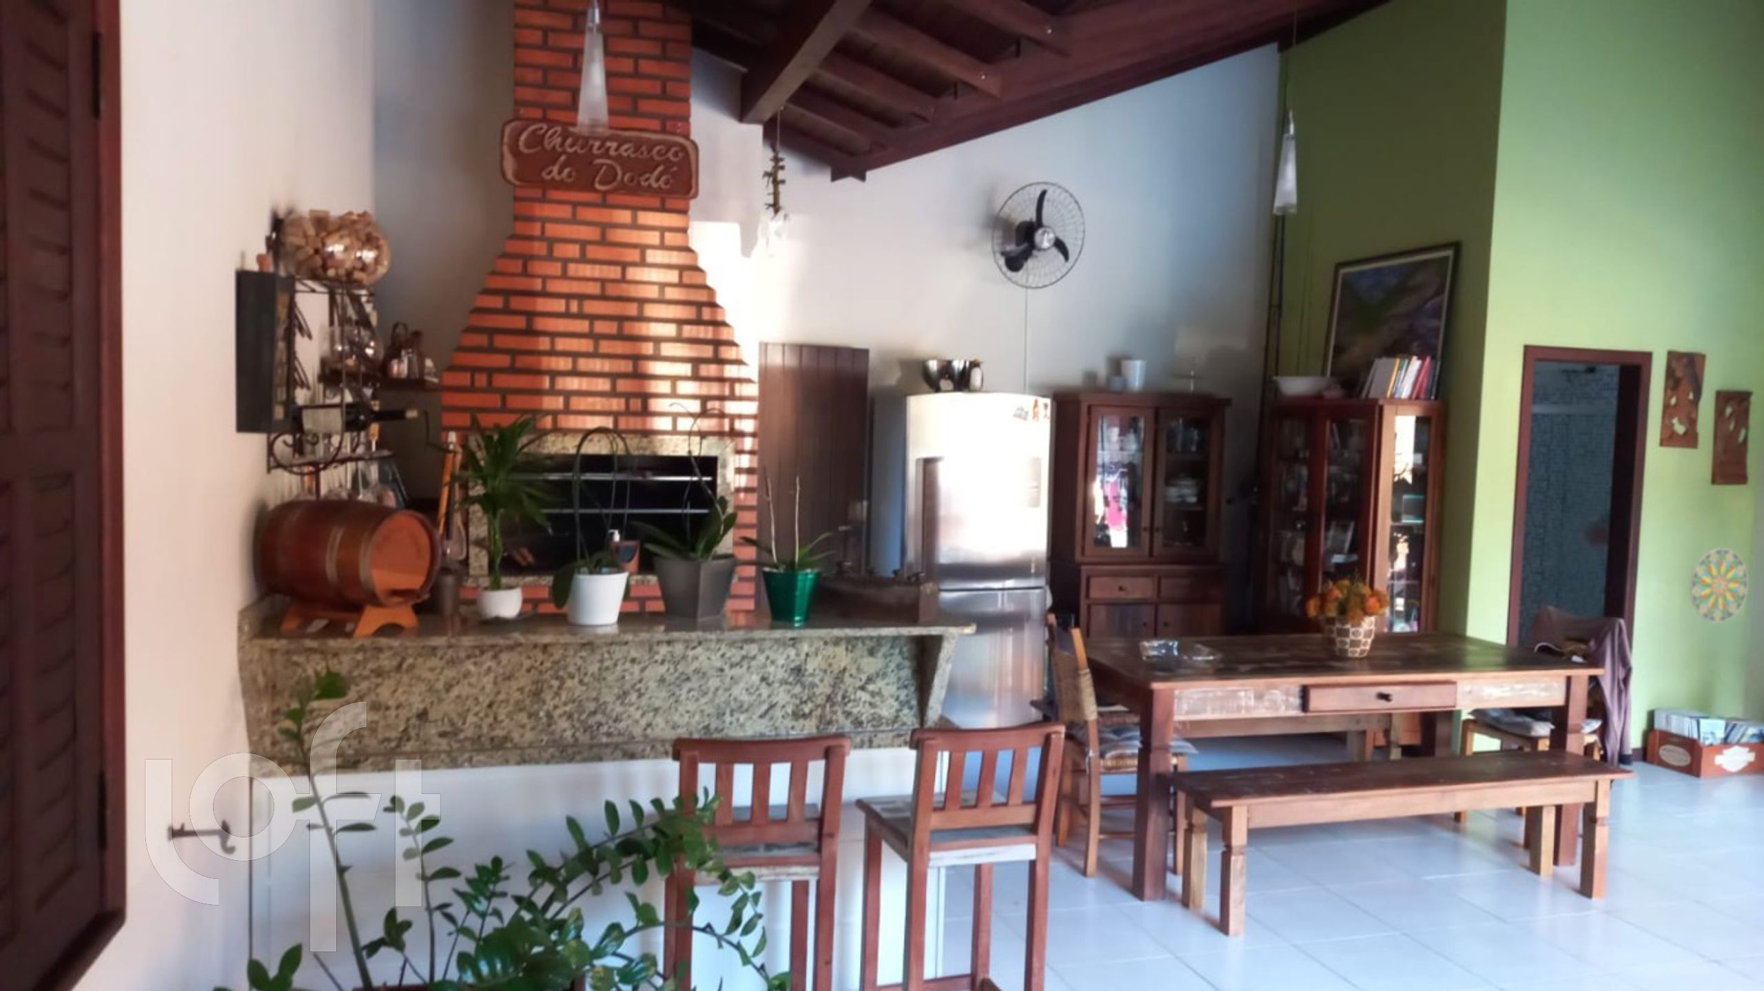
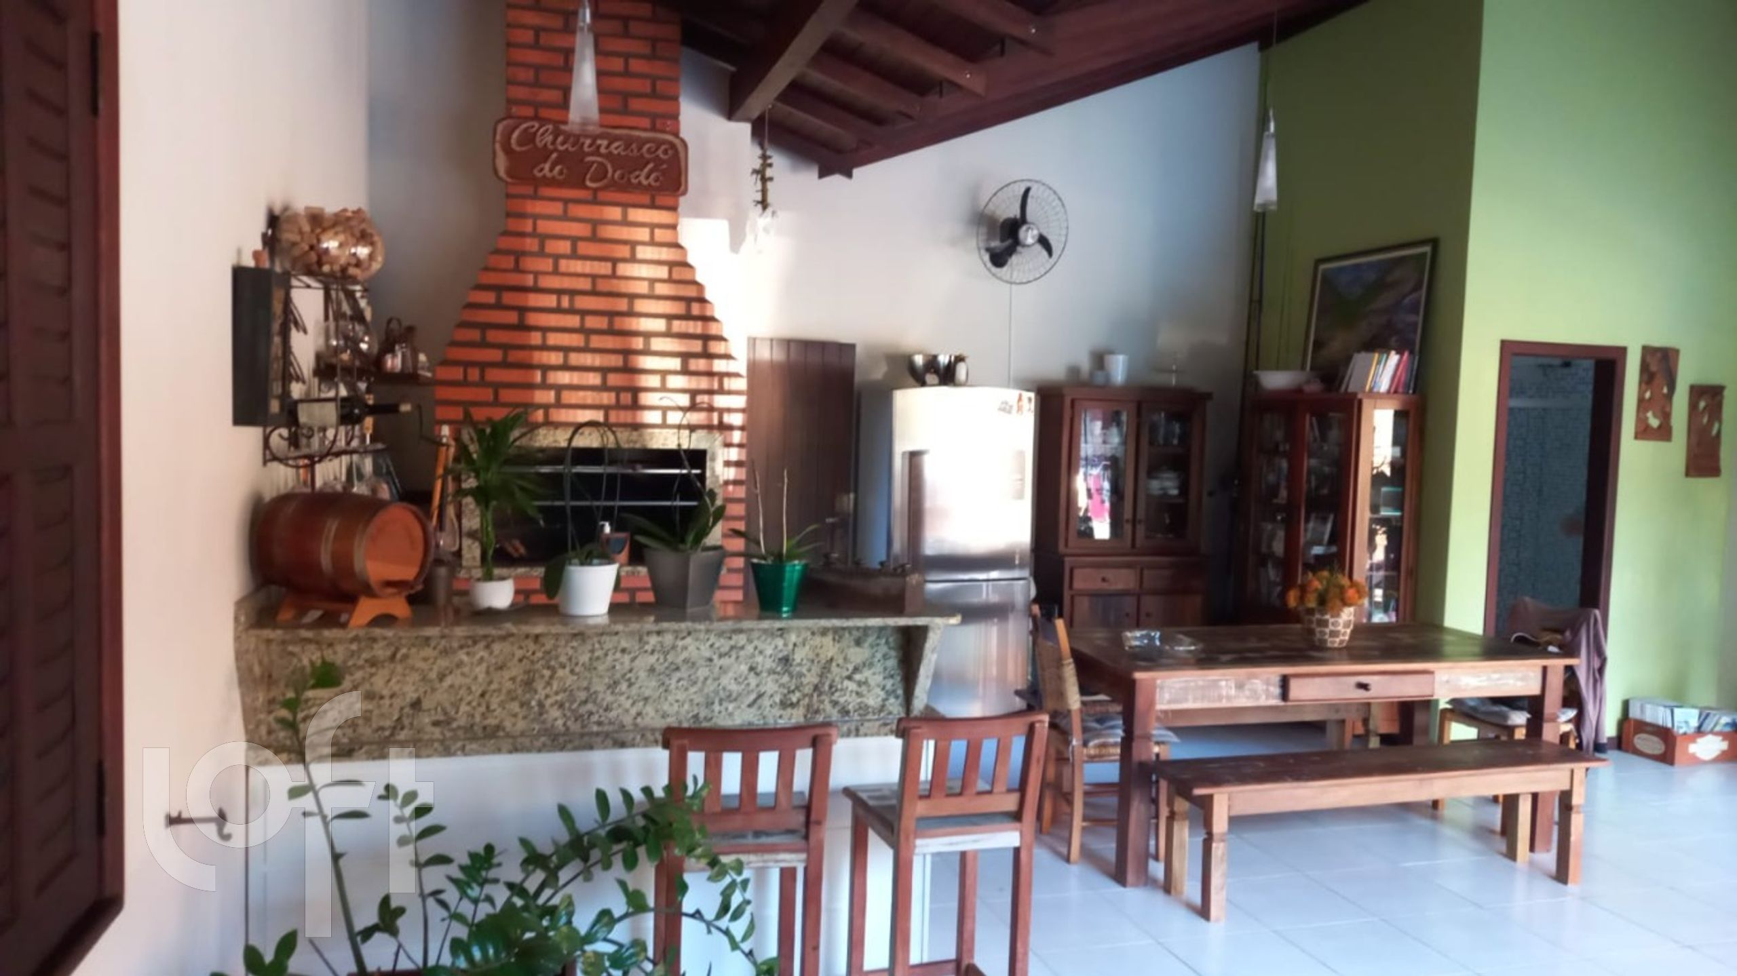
- decorative plate [1690,548,1748,623]
